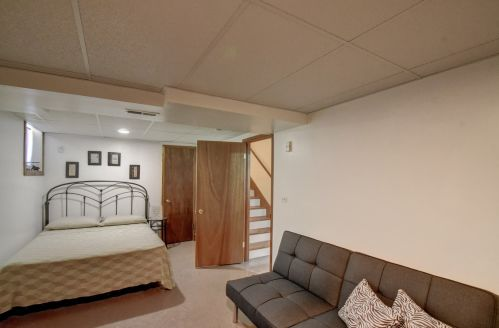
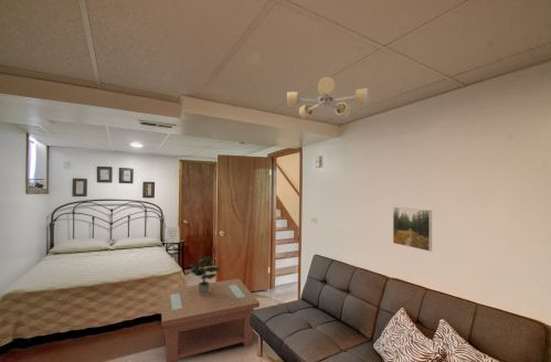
+ potted plant [188,256,222,295]
+ coffee table [160,278,261,362]
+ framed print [392,206,433,253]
+ ceiling light [286,76,370,119]
